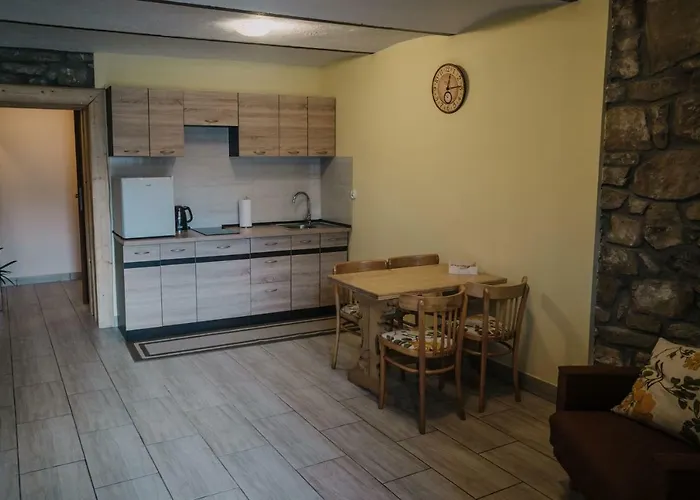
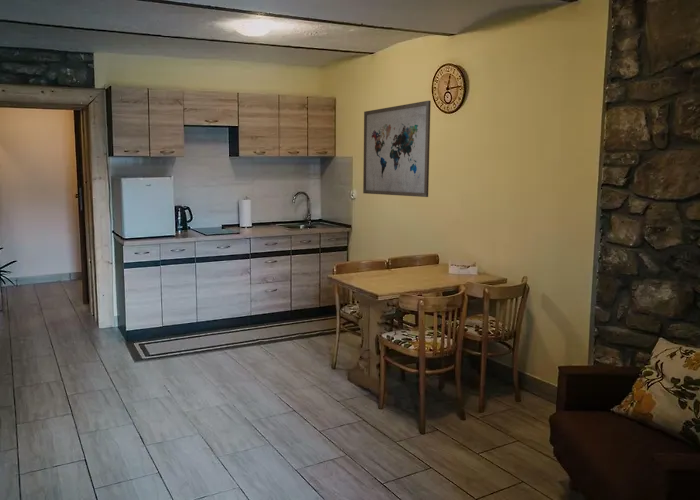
+ wall art [362,100,432,198]
